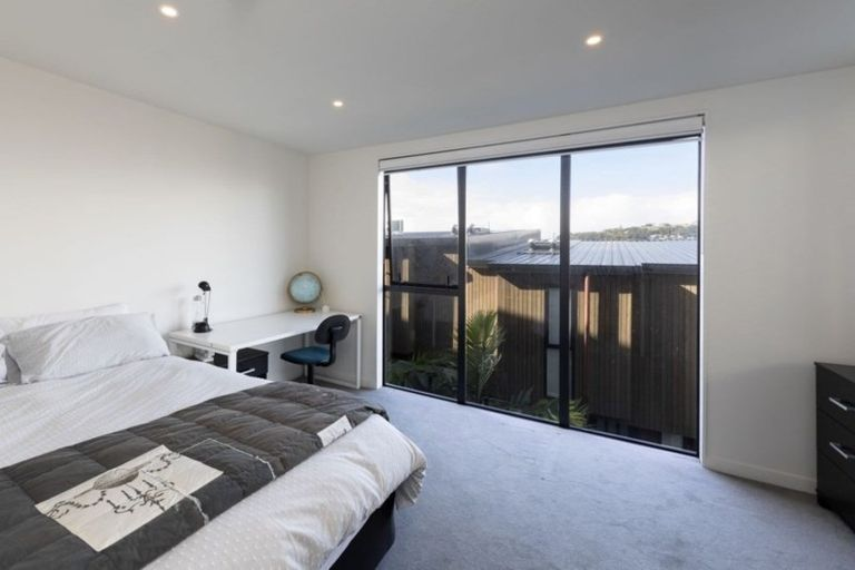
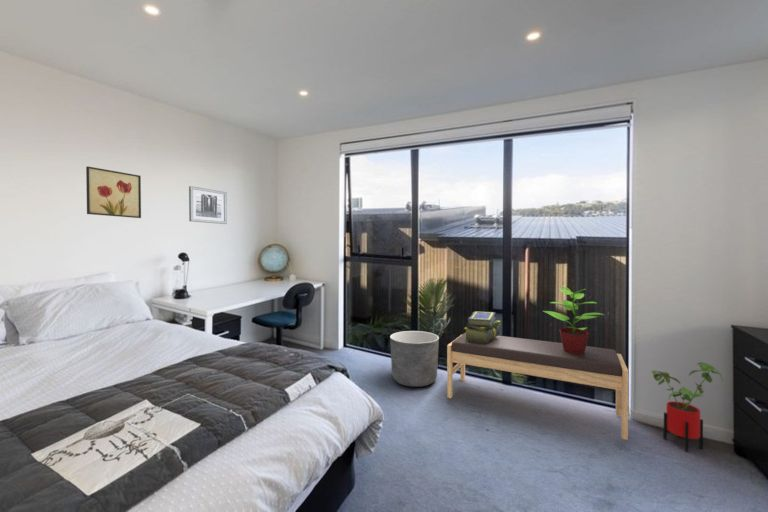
+ planter [389,330,440,388]
+ bench [446,332,629,441]
+ house plant [650,361,724,453]
+ potted plant [542,284,605,354]
+ wall art [188,185,228,225]
+ stack of books [463,310,502,344]
+ wall art [85,165,142,219]
